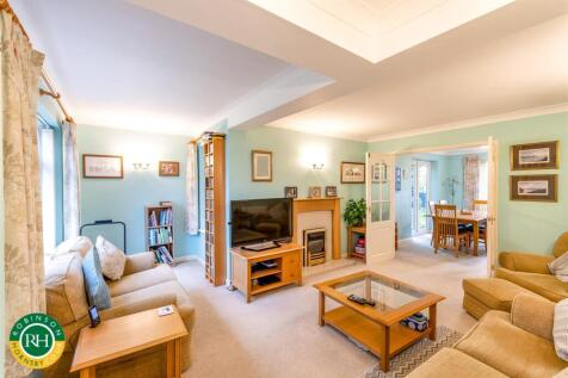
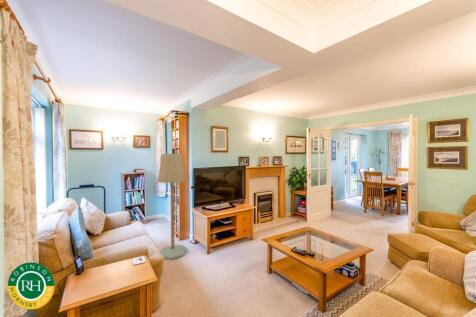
+ floor lamp [156,153,188,260]
